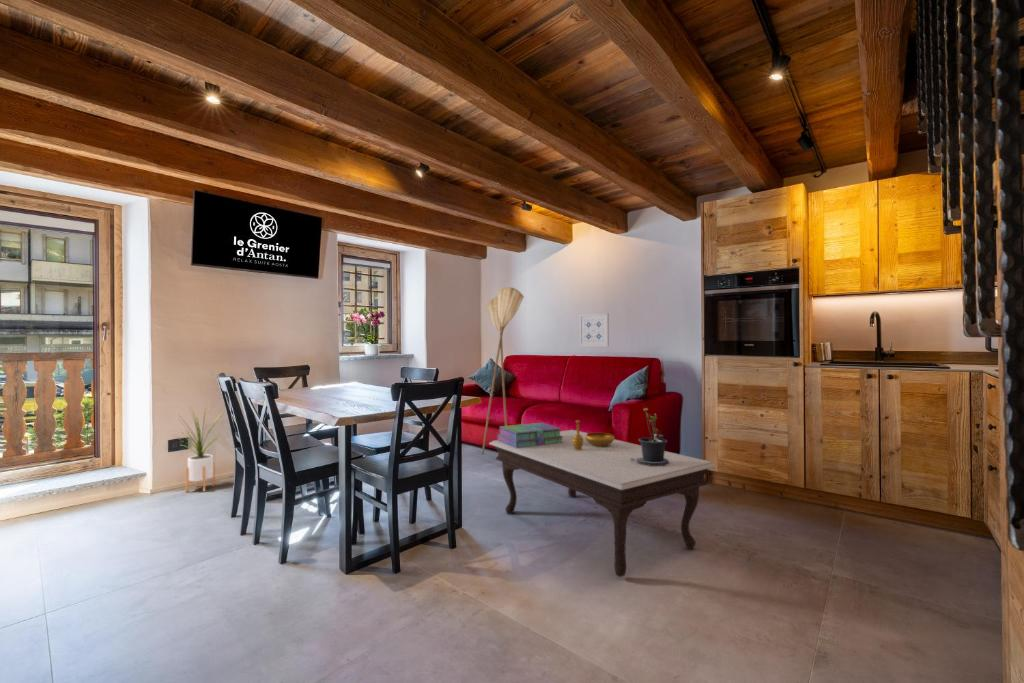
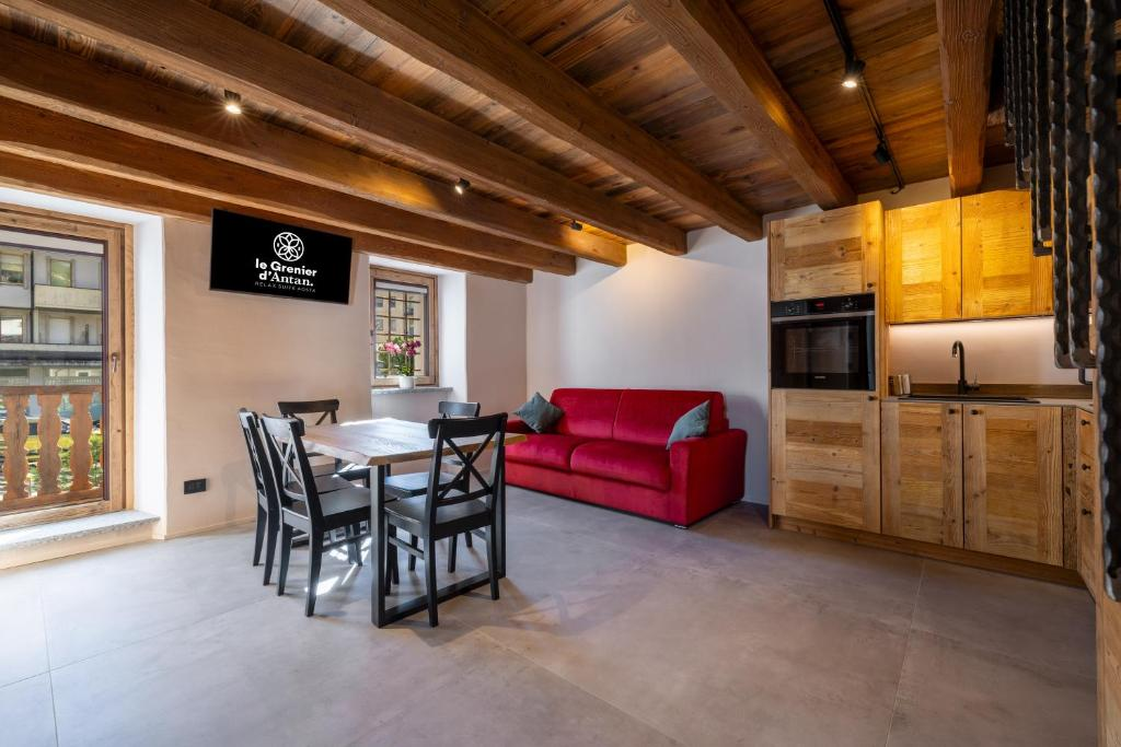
- stack of books [496,422,563,448]
- wall art [579,312,610,347]
- floor lamp [481,286,525,456]
- potted plant [631,407,669,466]
- coffee table [488,429,718,578]
- decorative bowl [572,419,615,450]
- house plant [174,406,227,493]
